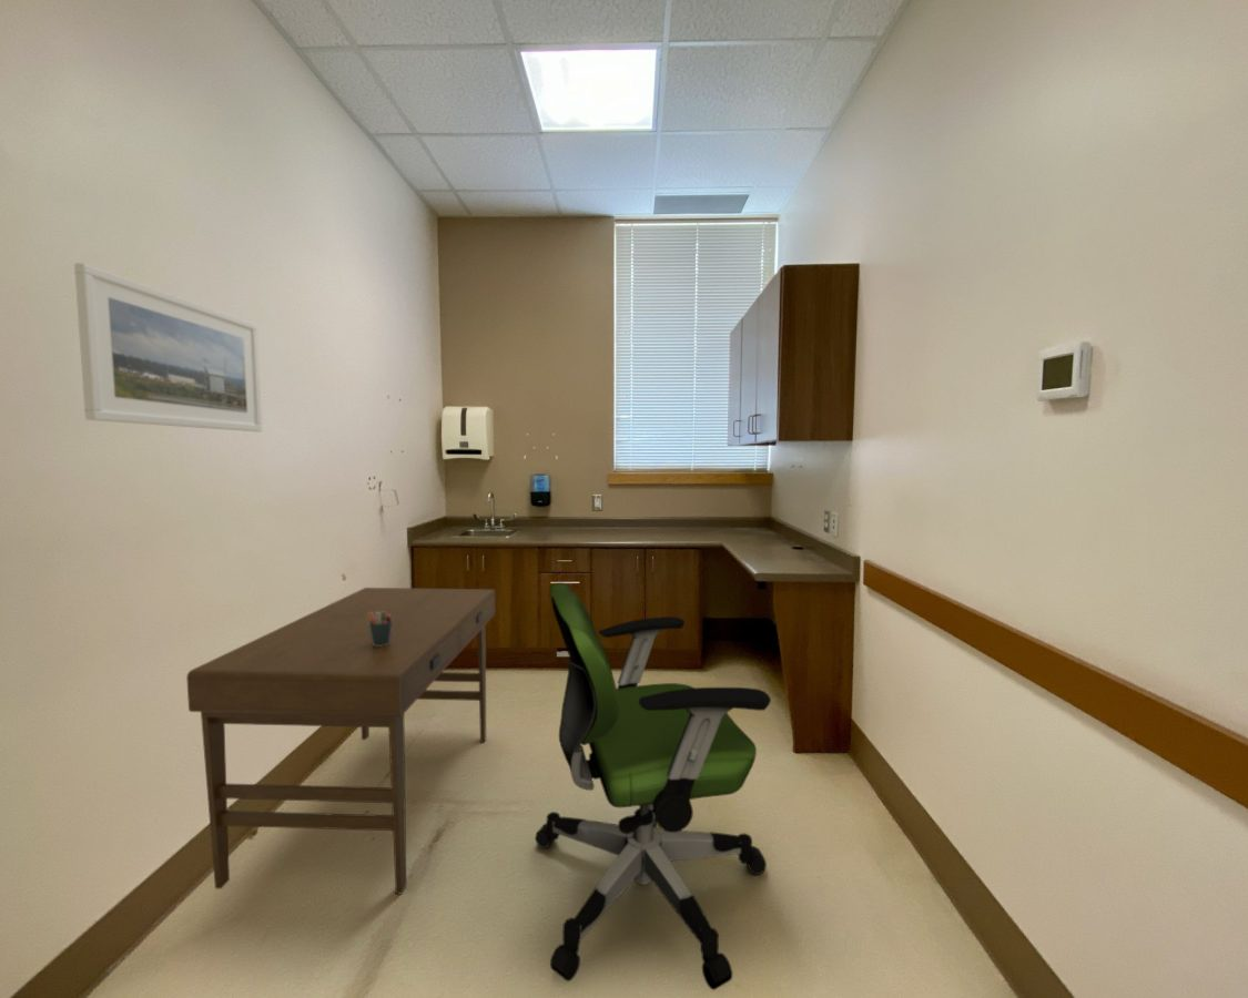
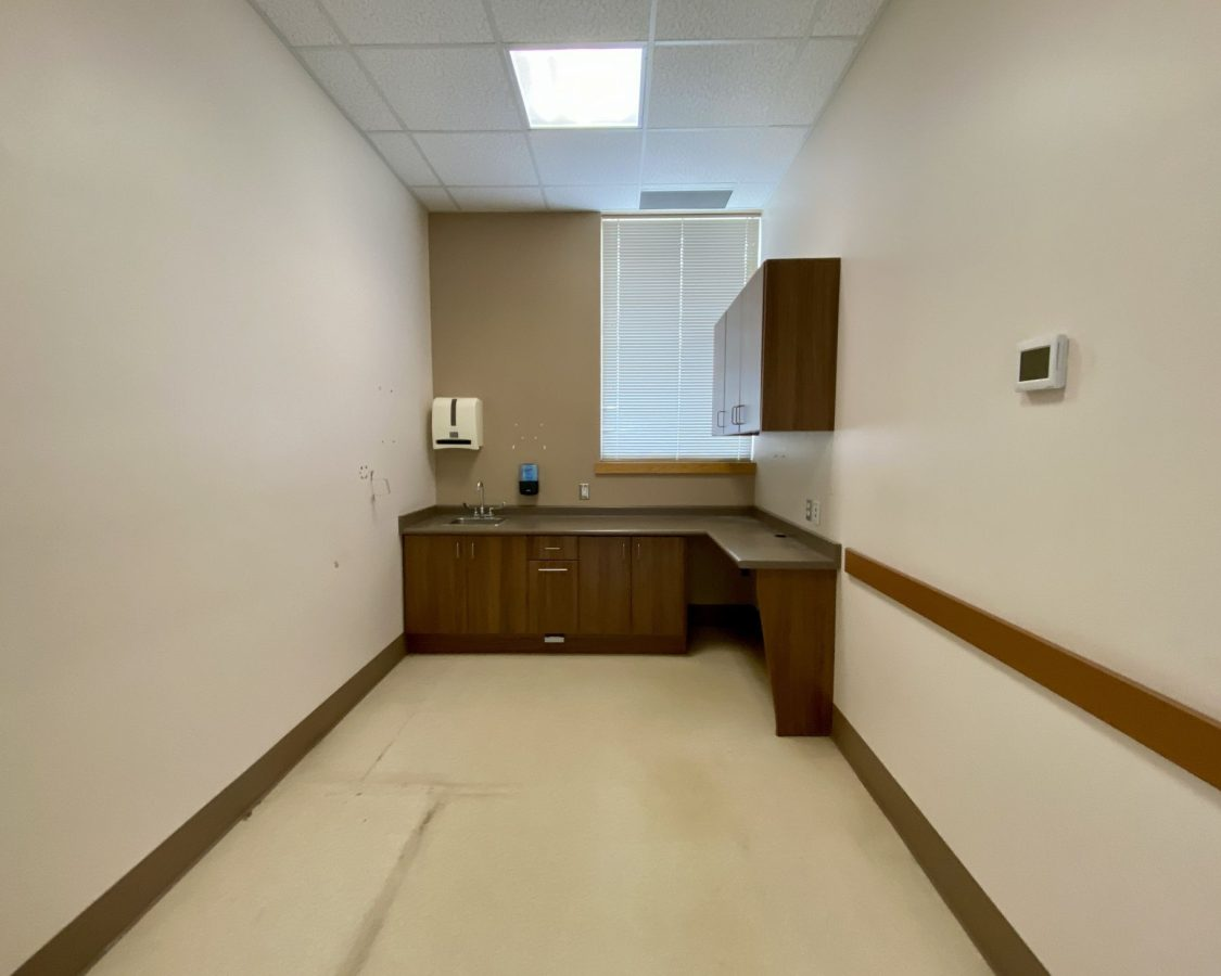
- office chair [535,582,772,991]
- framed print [73,262,263,432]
- desk [185,587,496,895]
- pen holder [368,611,393,646]
